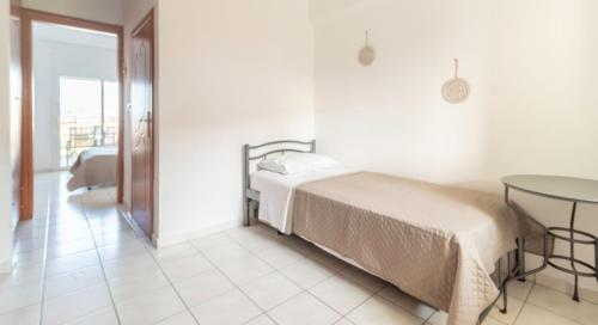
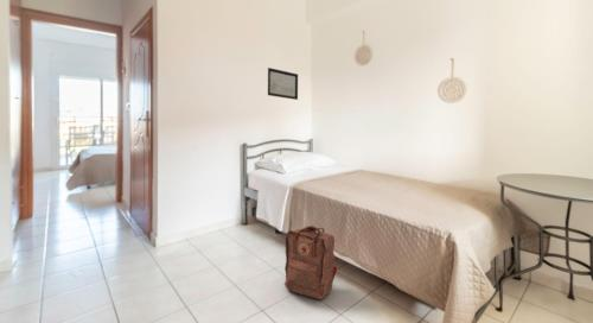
+ backpack [283,224,338,300]
+ wall art [267,66,299,101]
